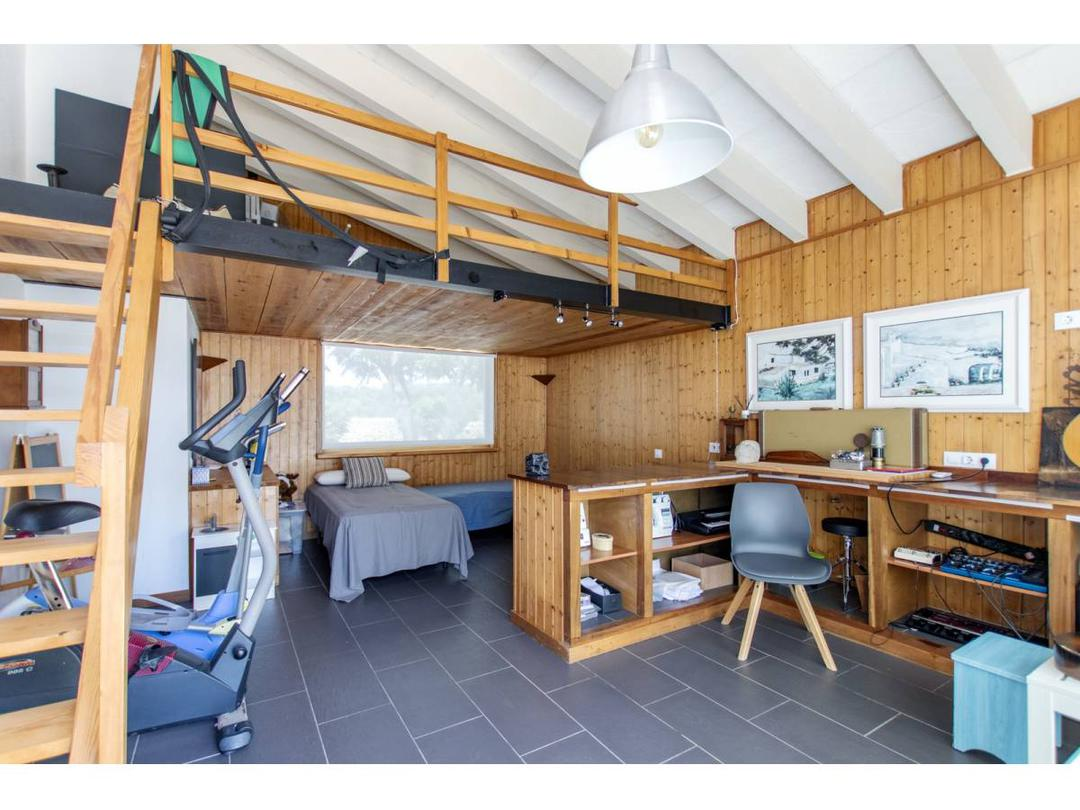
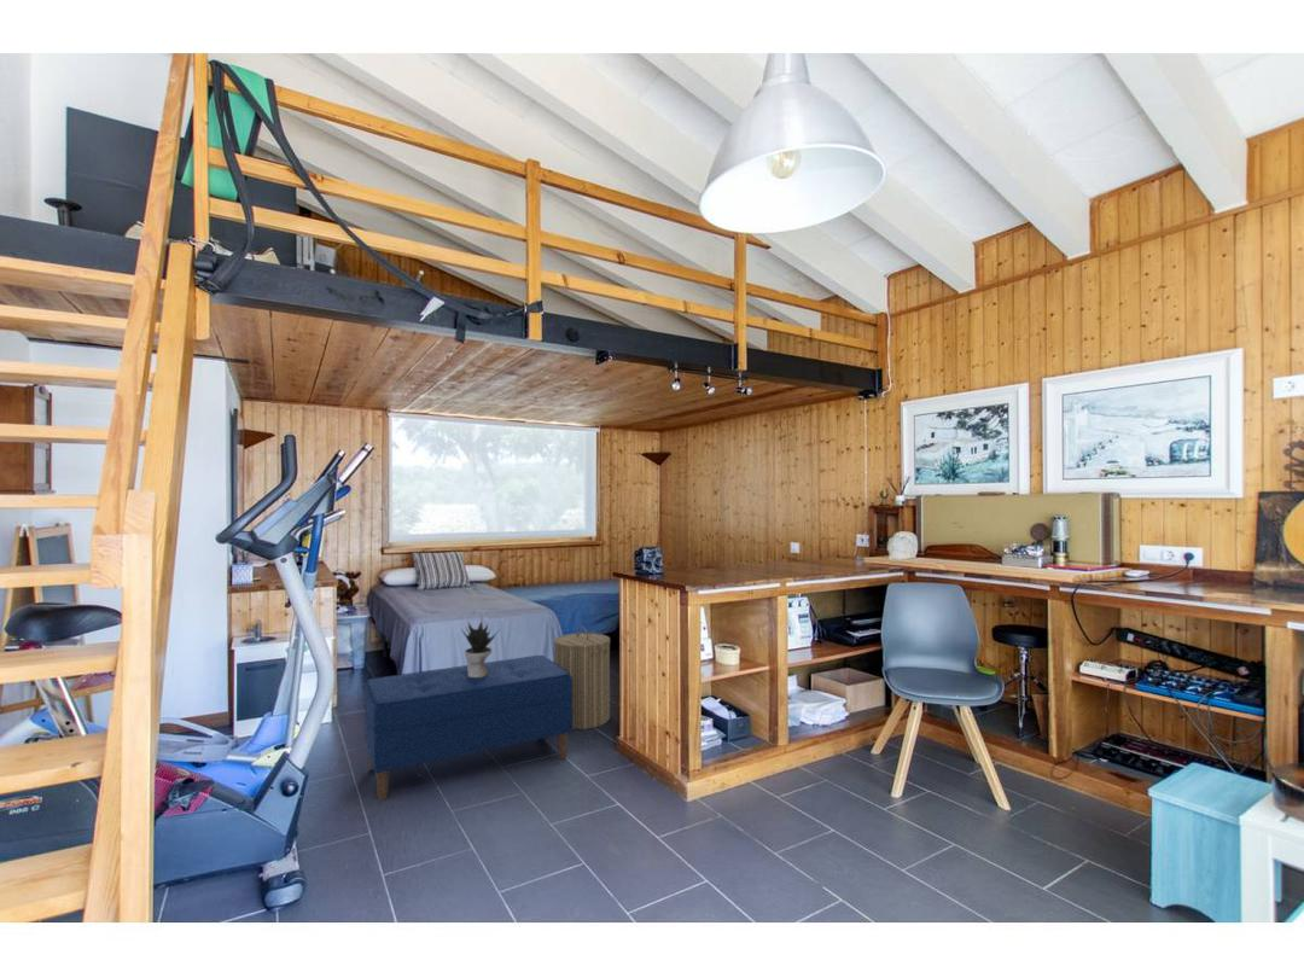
+ laundry hamper [553,624,611,730]
+ bench [363,654,574,802]
+ potted plant [460,617,501,677]
